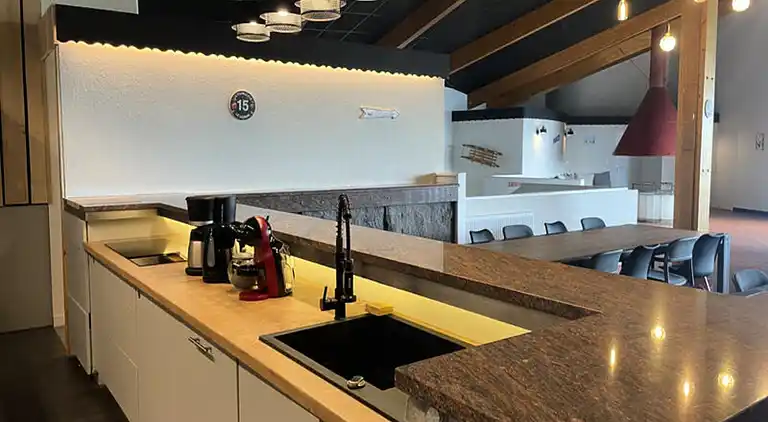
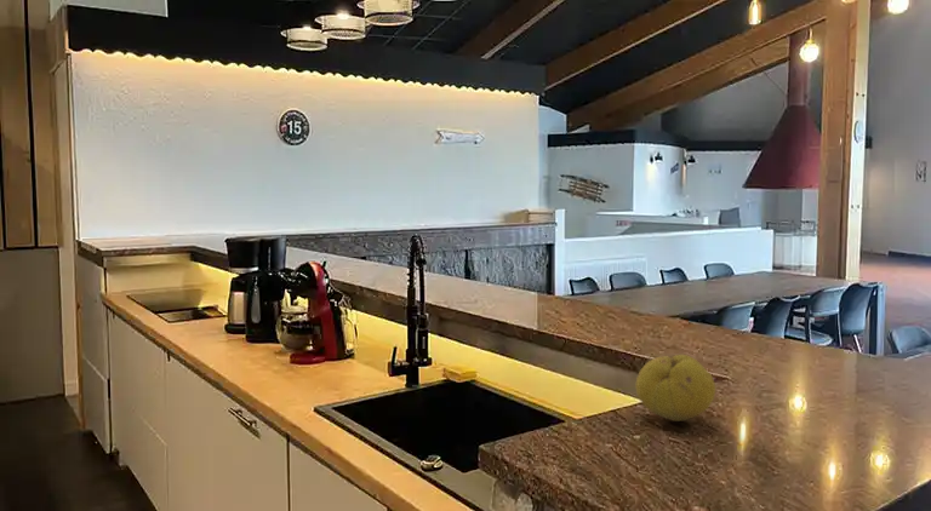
+ fruit [634,354,716,423]
